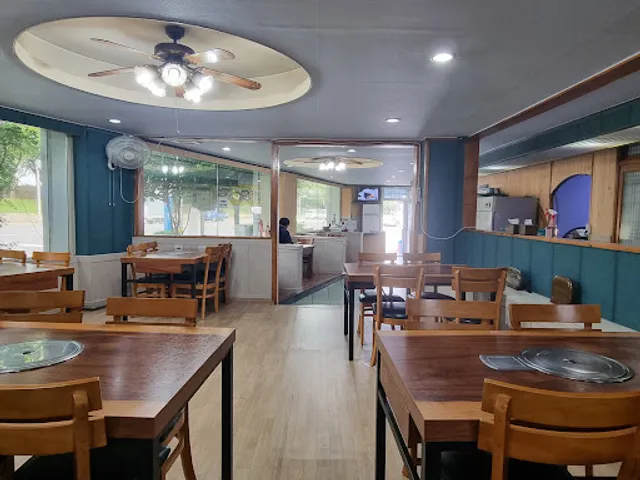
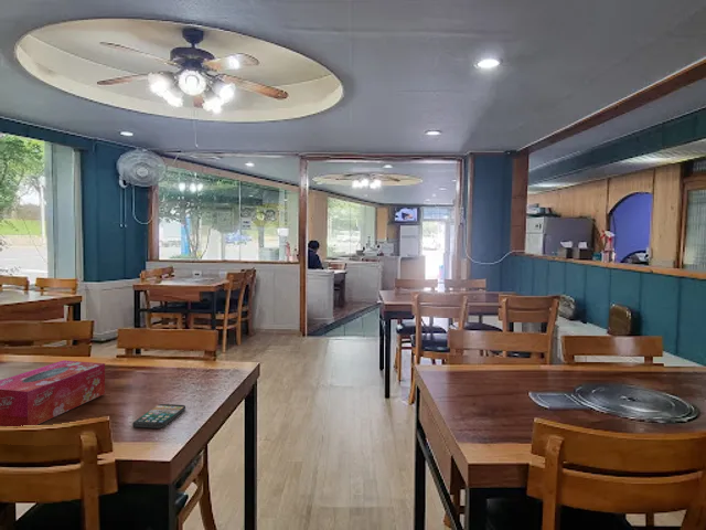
+ smartphone [131,403,186,430]
+ tissue box [0,359,106,427]
